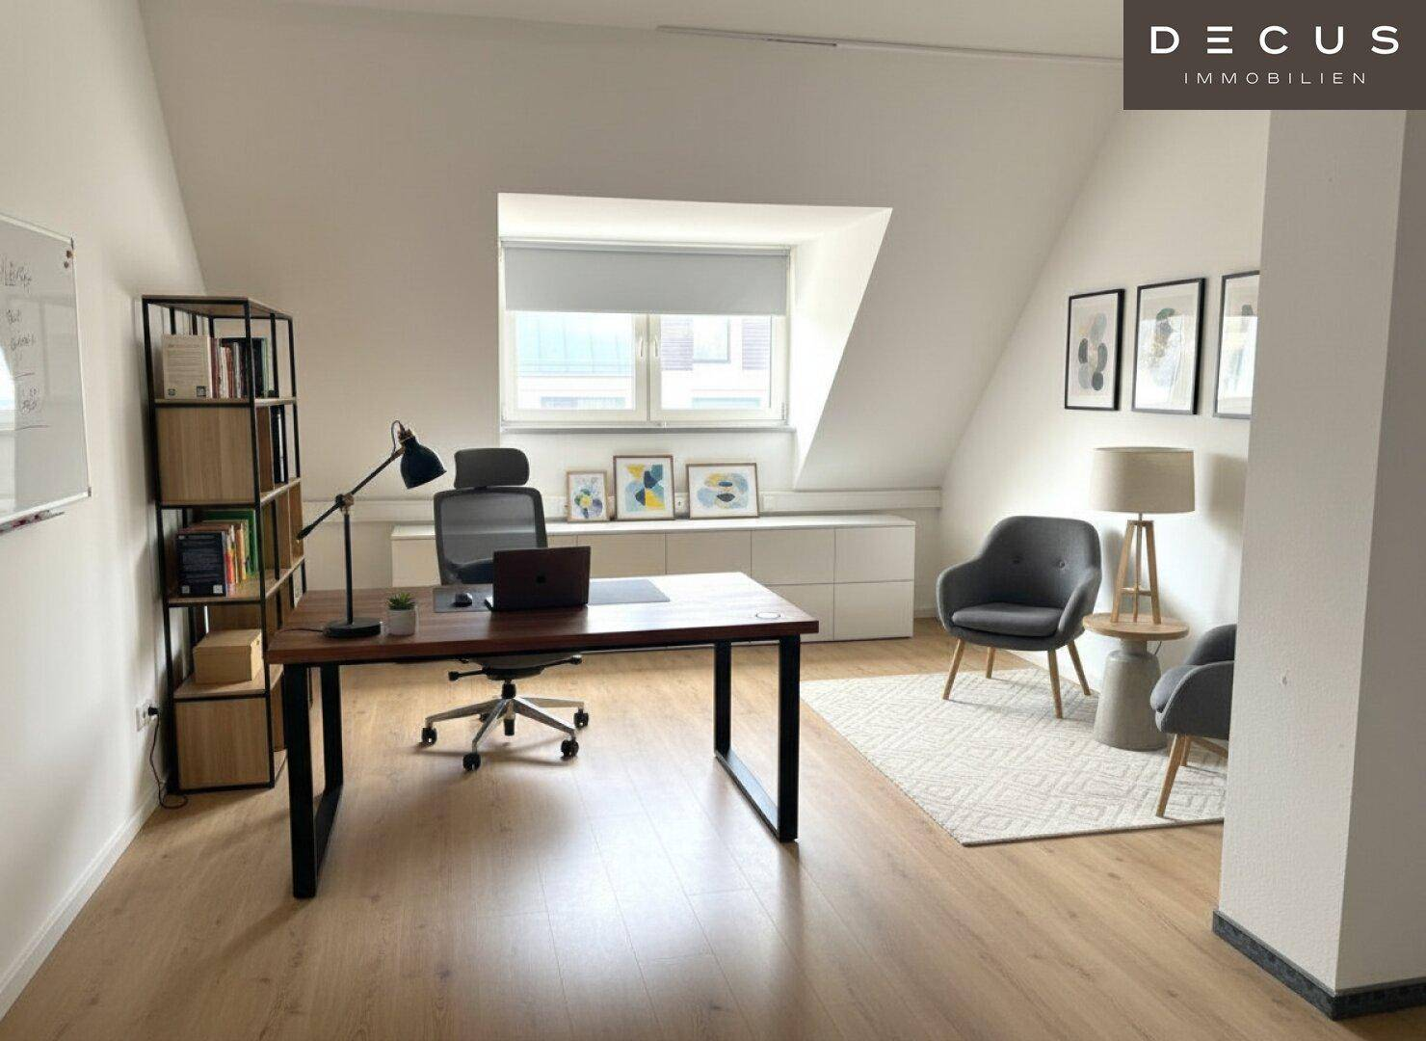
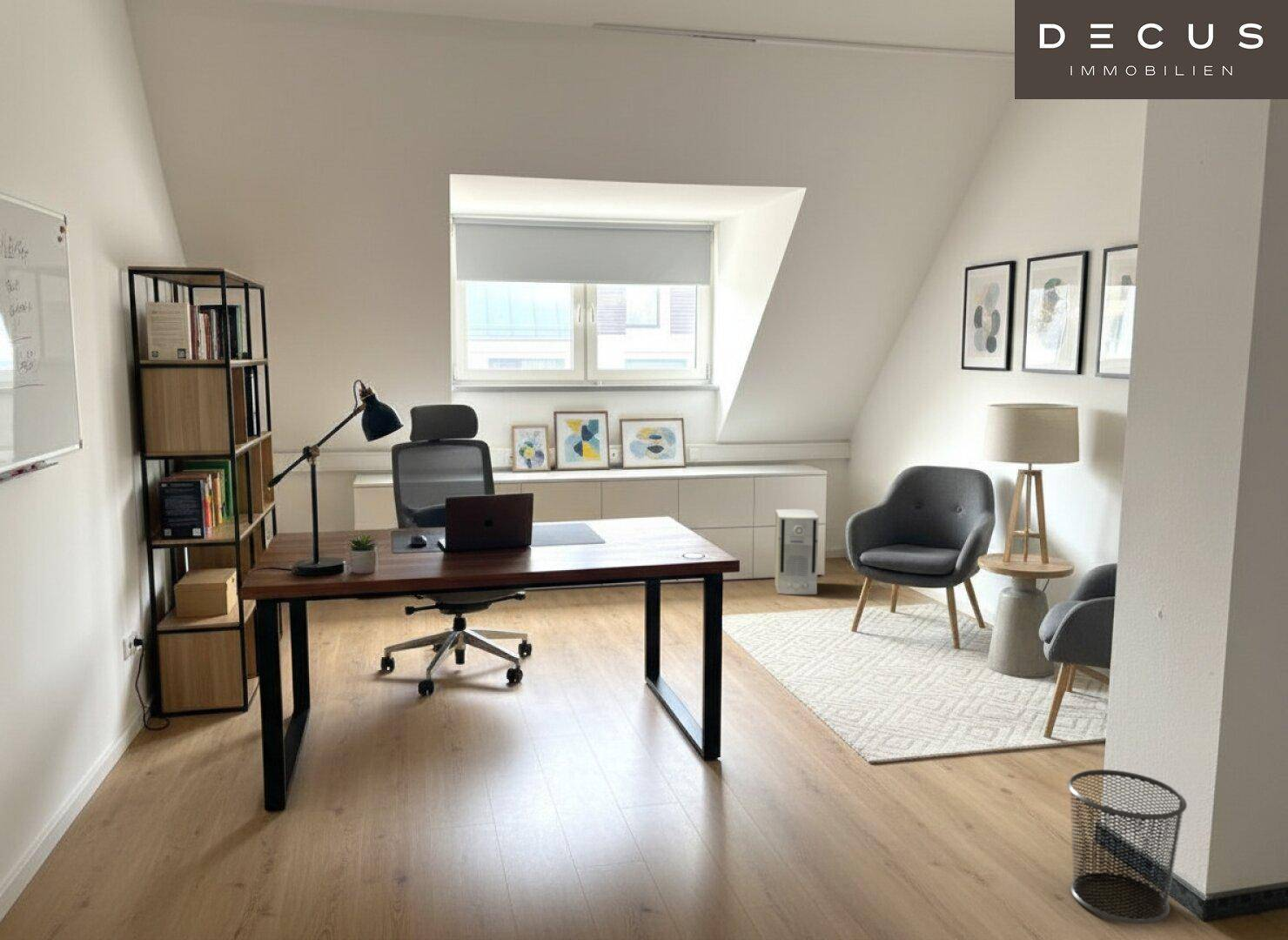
+ waste bin [1067,769,1188,924]
+ air purifier [774,508,820,595]
